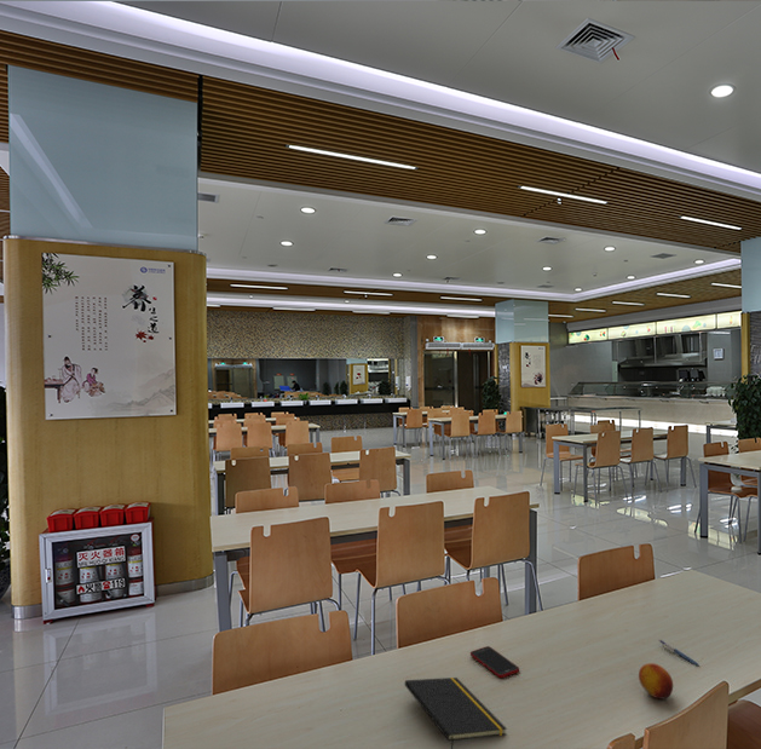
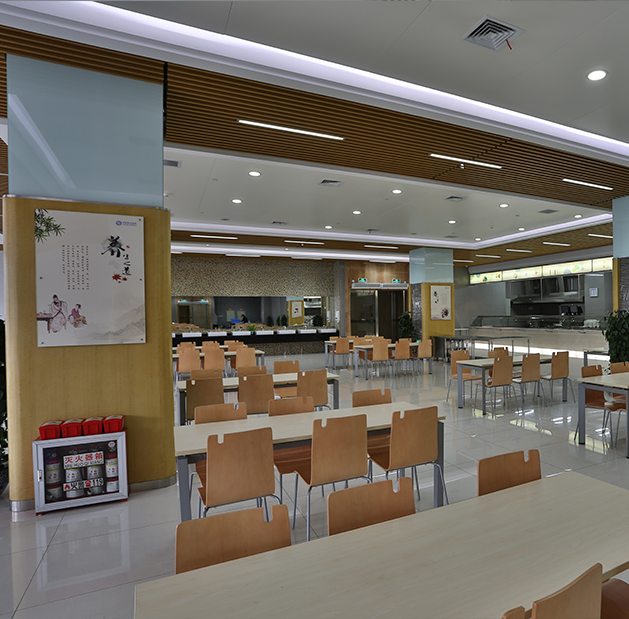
- notepad [404,676,508,749]
- pen [658,639,701,667]
- cell phone [469,645,520,679]
- fruit [638,662,674,701]
